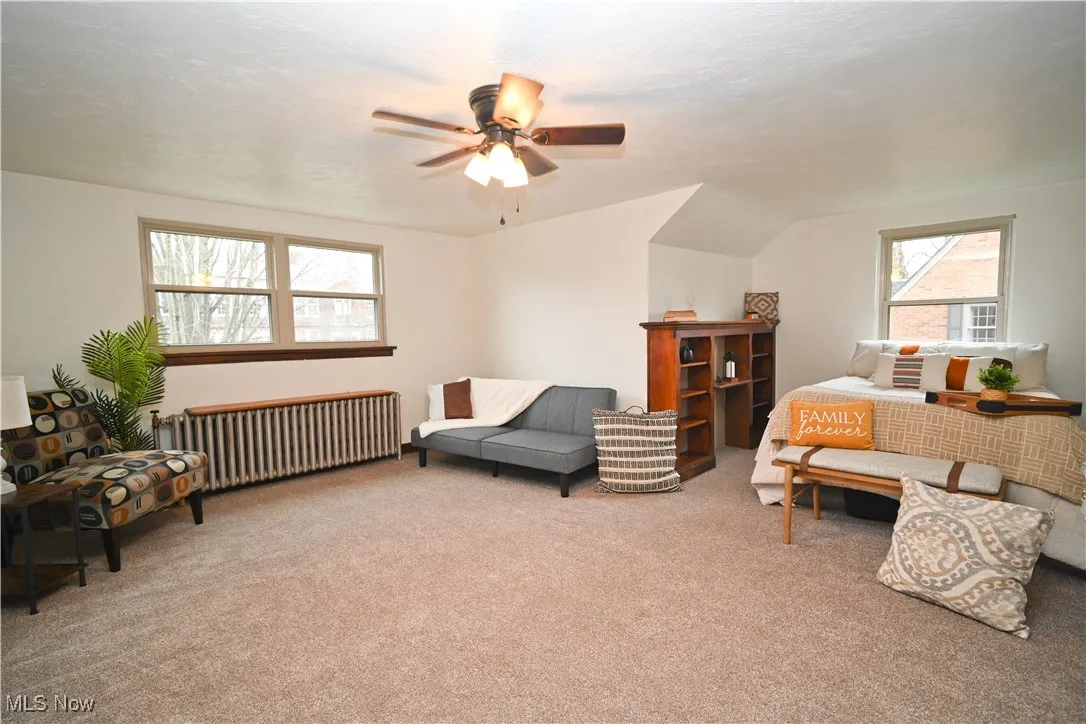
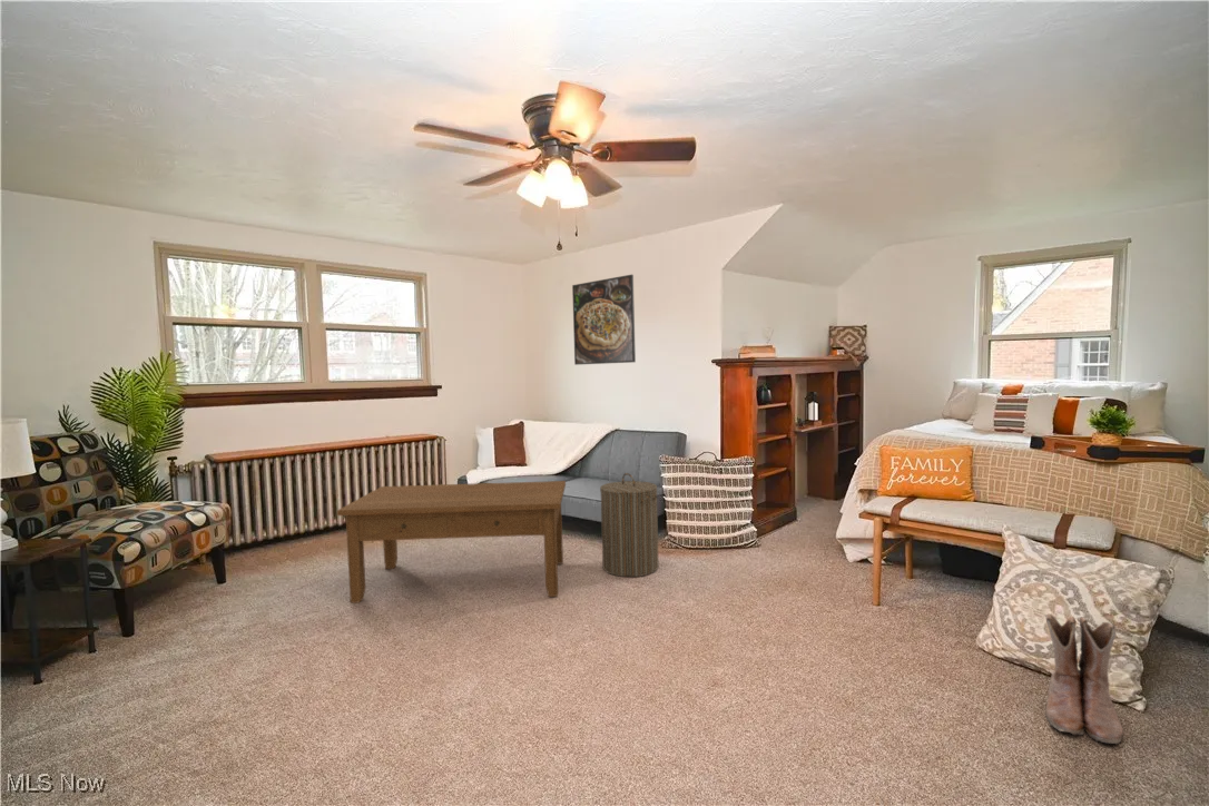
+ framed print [571,274,637,366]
+ laundry hamper [599,472,660,578]
+ coffee table [336,480,567,604]
+ boots [1044,612,1124,746]
